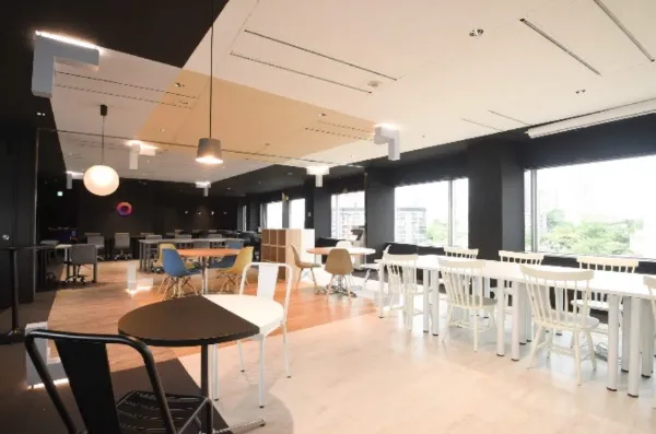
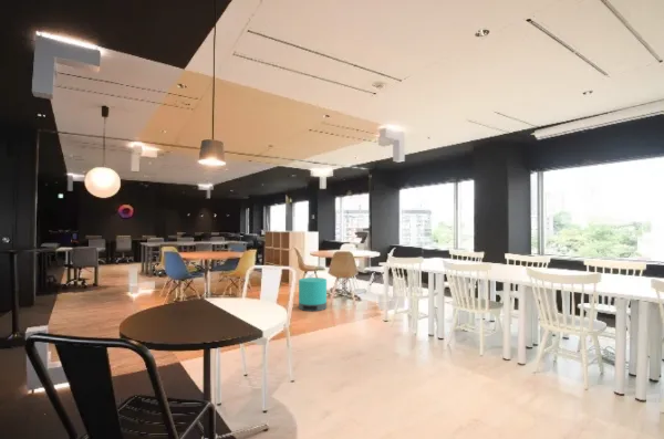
+ trash can [298,276,328,312]
